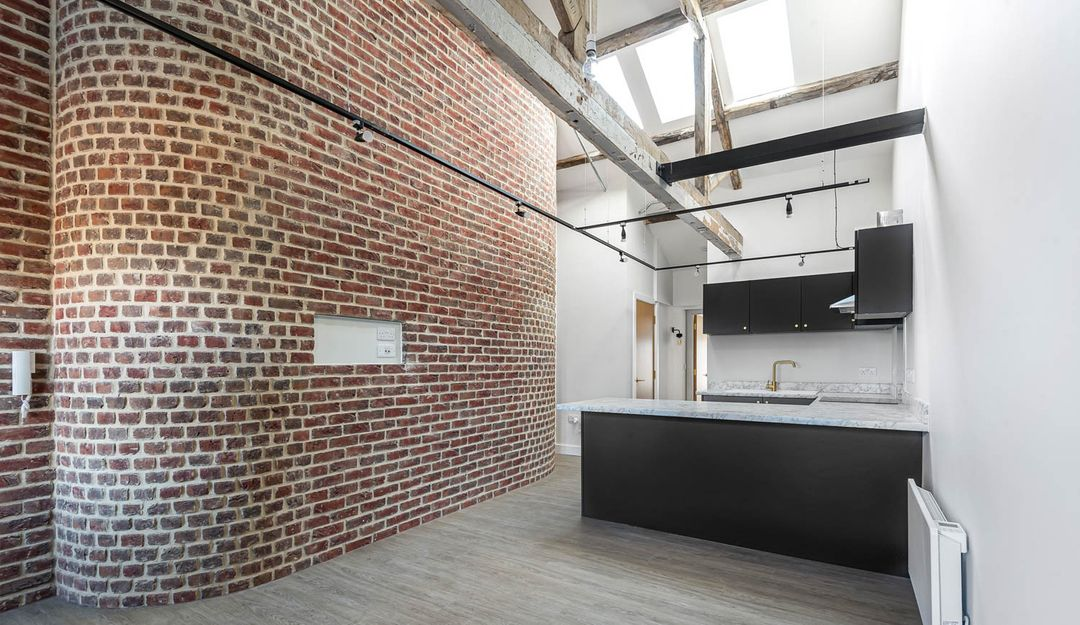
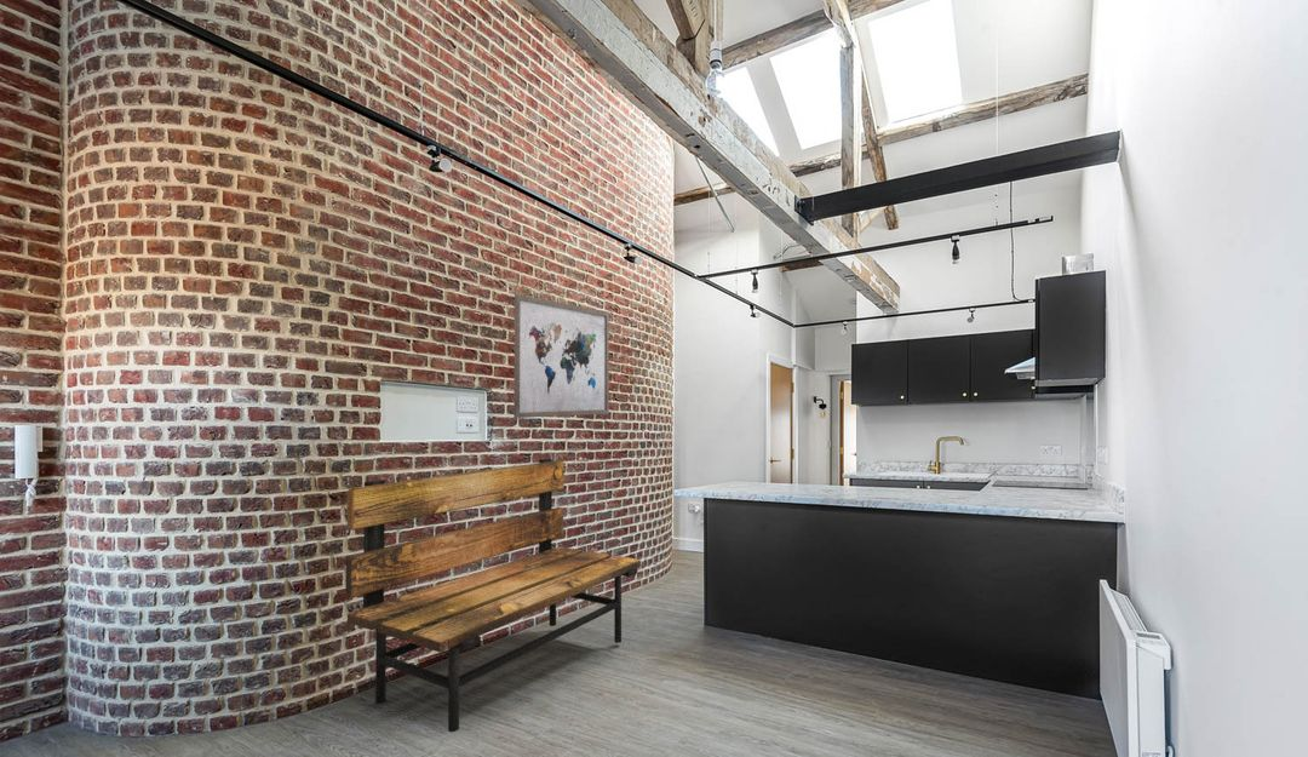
+ wall art [512,293,610,419]
+ bench [344,458,642,733]
